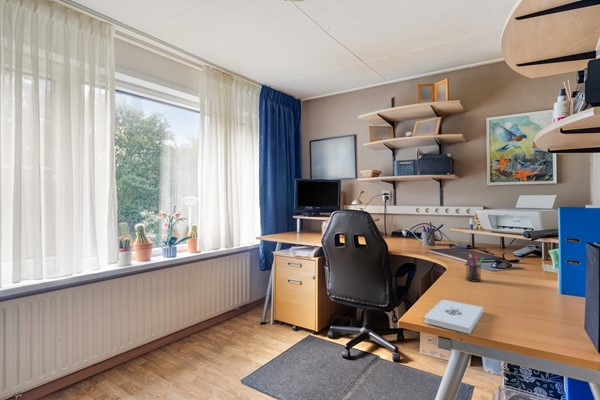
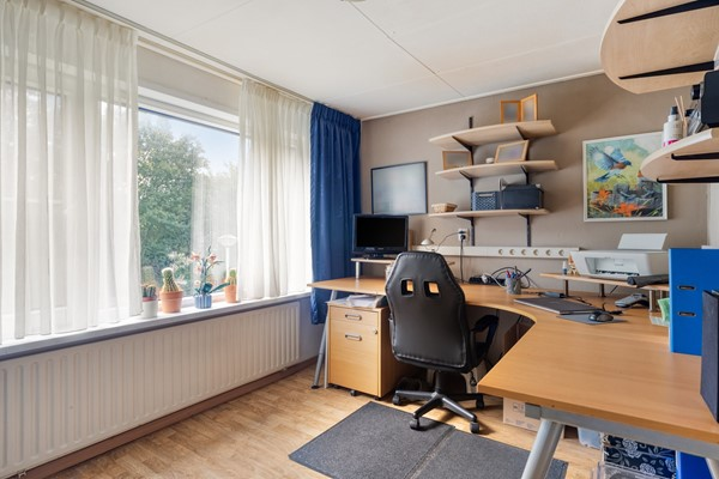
- pen holder [465,253,485,283]
- notepad [424,299,484,335]
